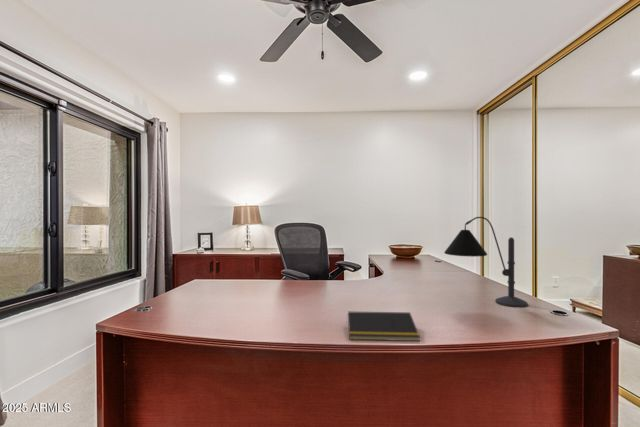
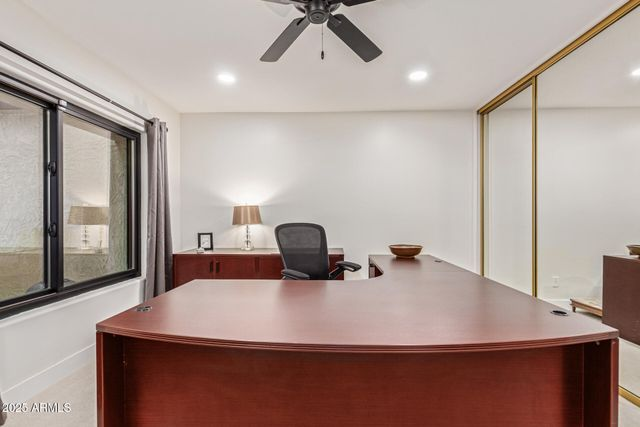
- notepad [345,311,421,342]
- desk lamp [443,216,529,308]
